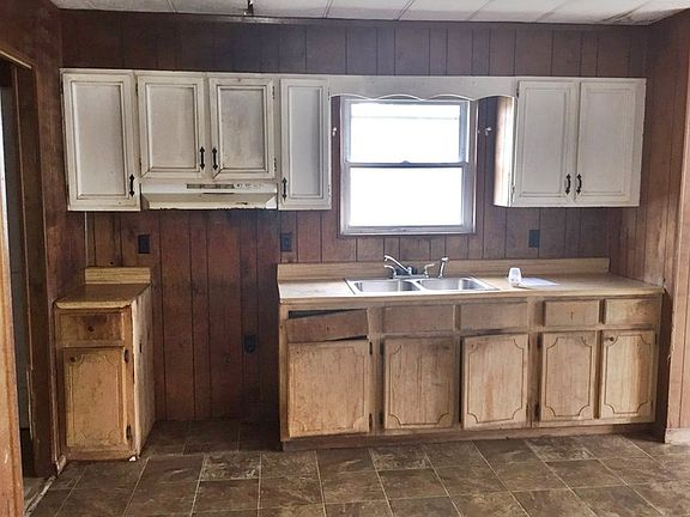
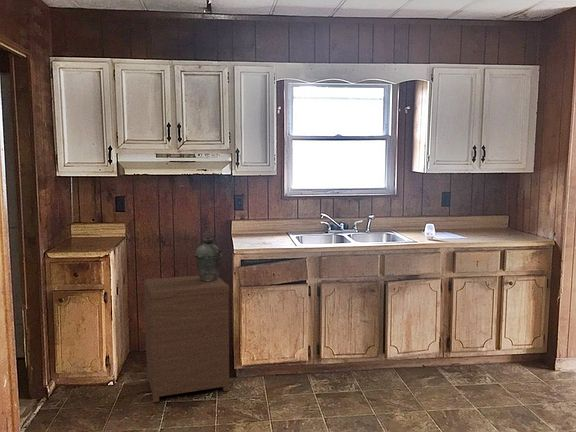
+ kettle [194,236,223,282]
+ nightstand [143,274,230,403]
